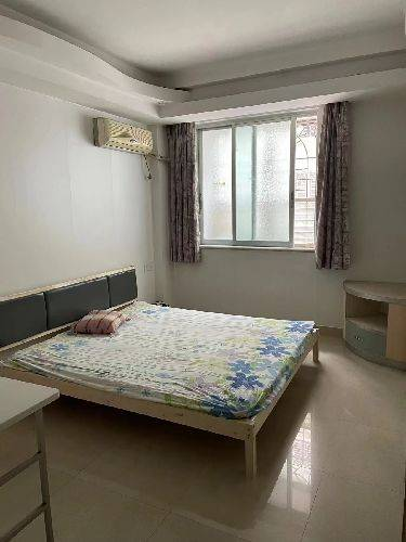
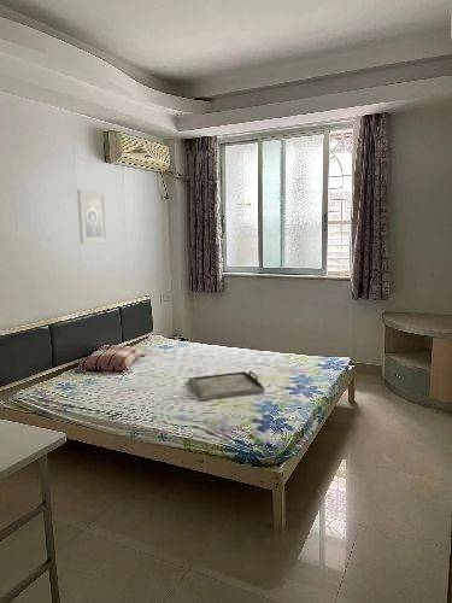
+ serving tray [187,370,265,400]
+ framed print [76,188,108,245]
